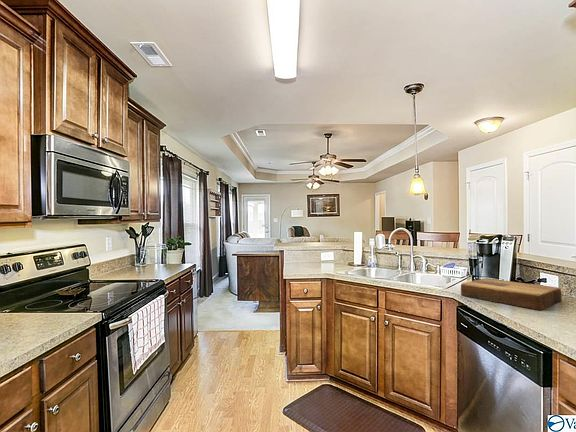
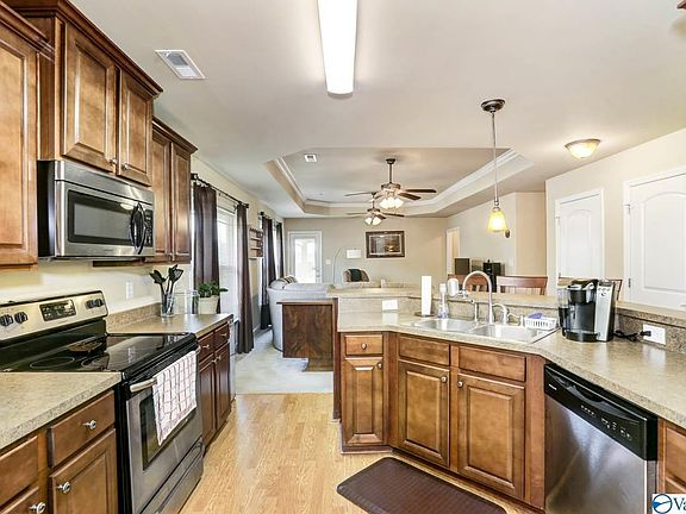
- cutting board [460,277,563,311]
